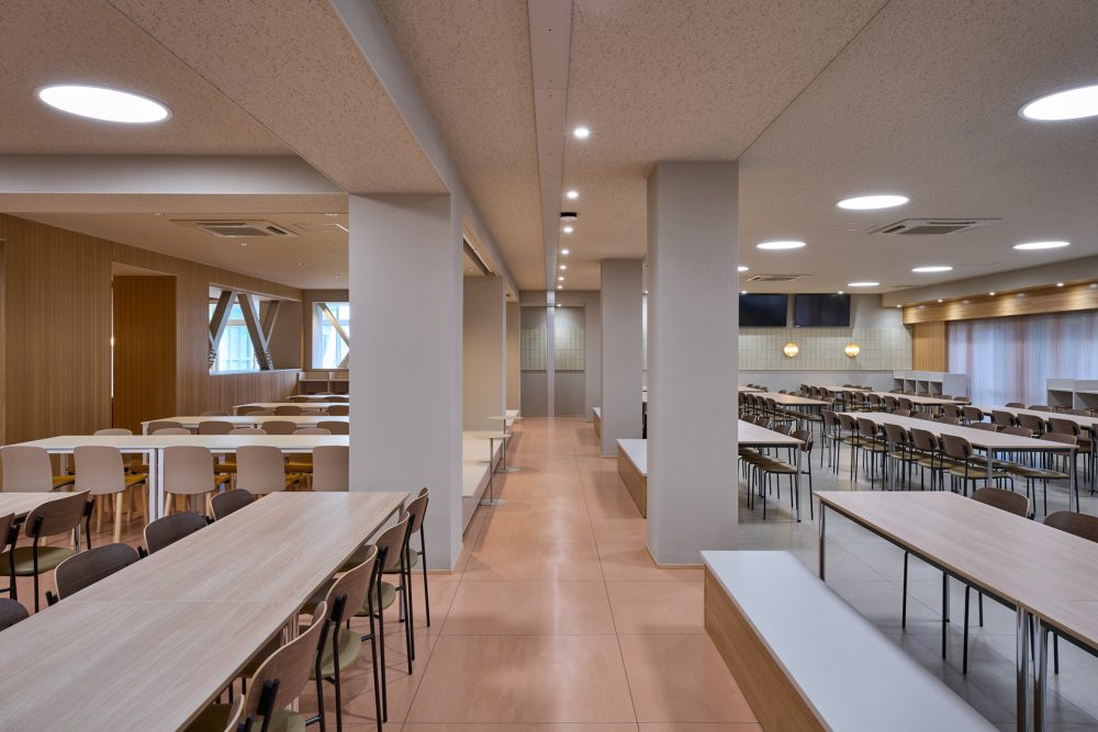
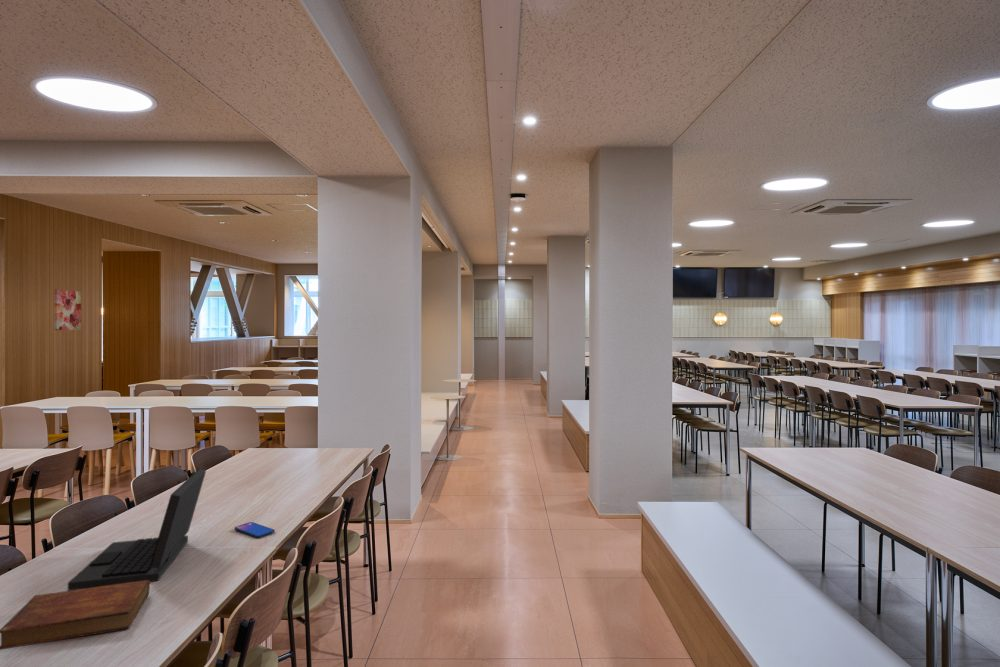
+ wall art [53,288,82,331]
+ smartphone [234,521,276,539]
+ bible [0,580,151,651]
+ laptop [67,468,207,591]
